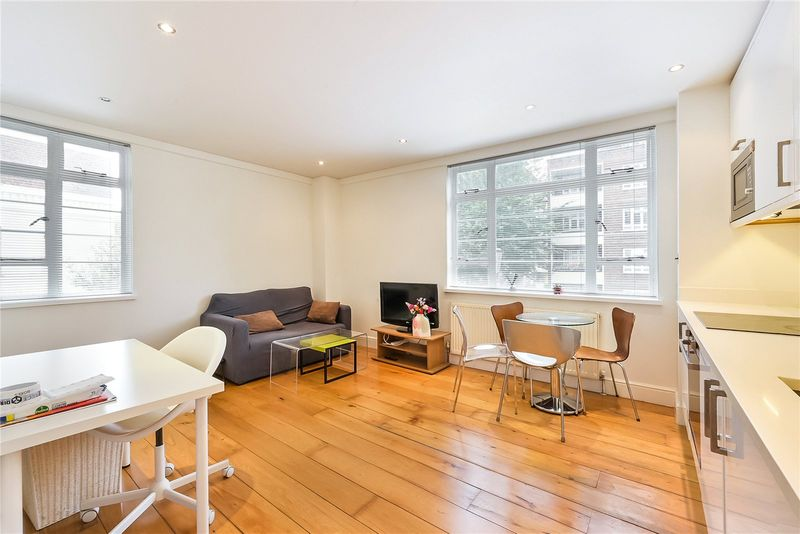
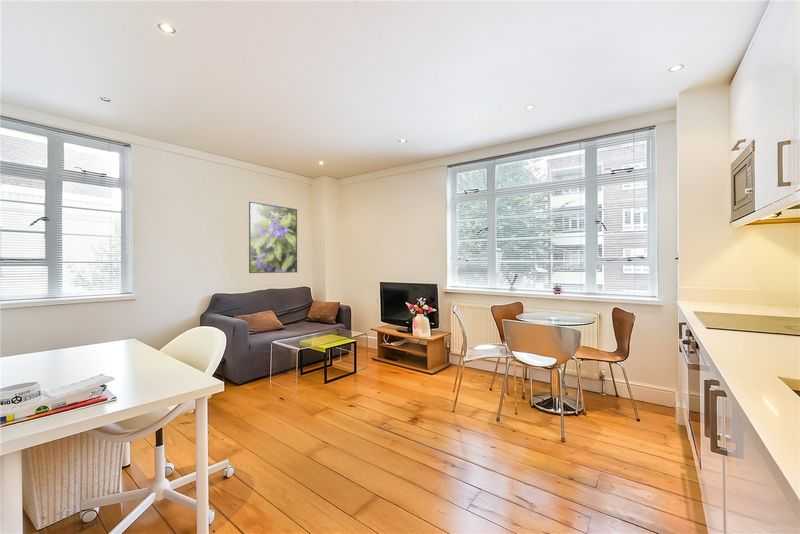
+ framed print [248,201,298,274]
